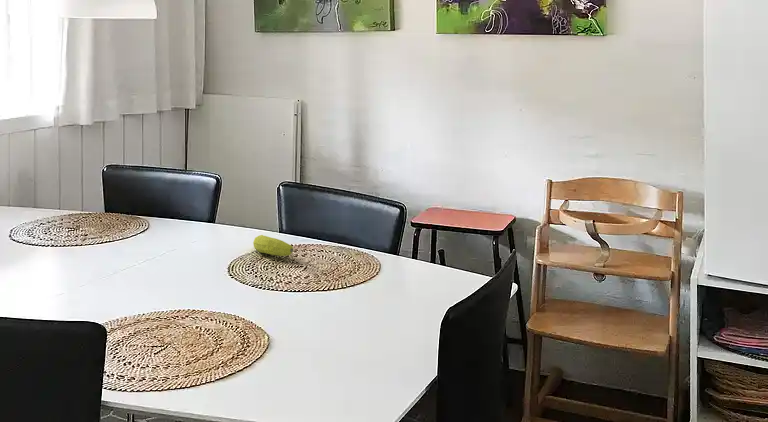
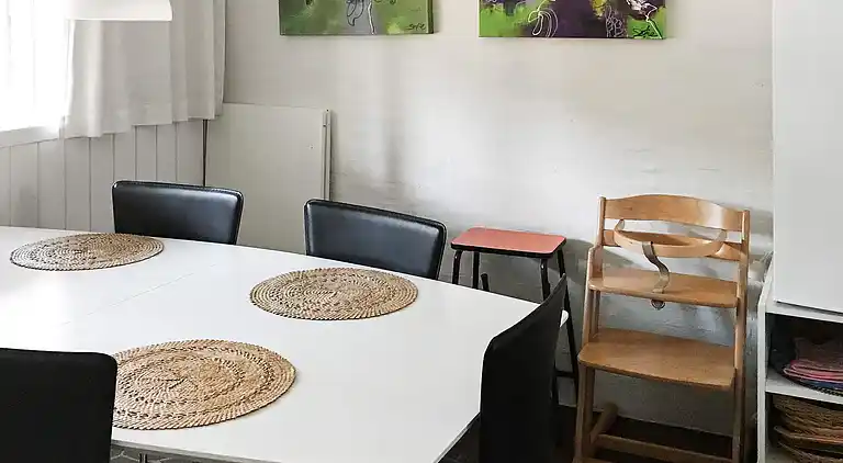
- fruit [252,234,294,257]
